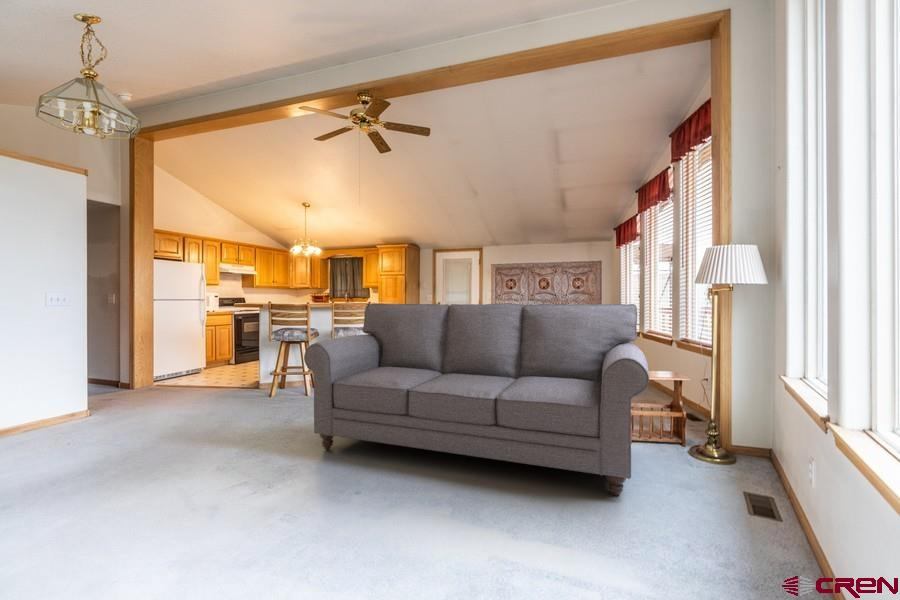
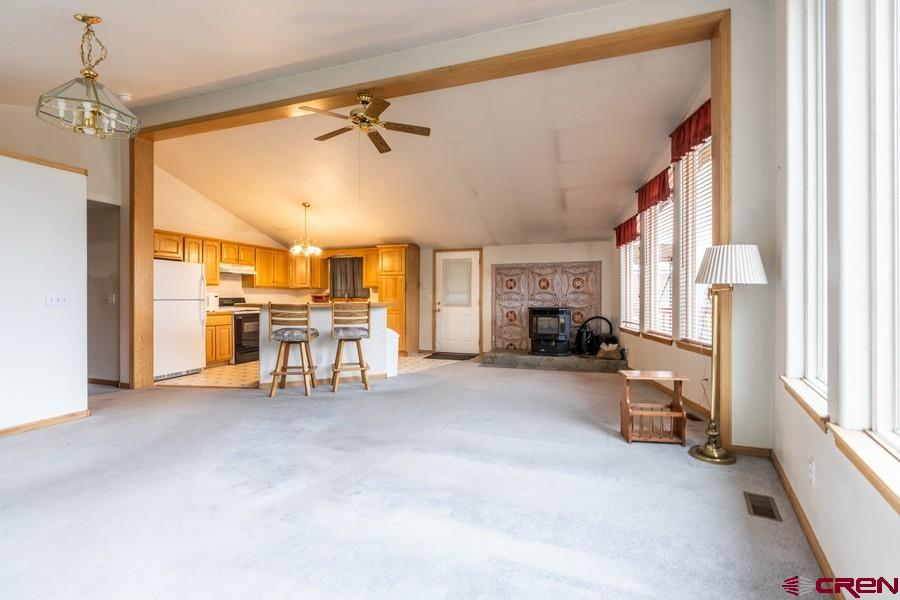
- sofa [303,302,650,496]
